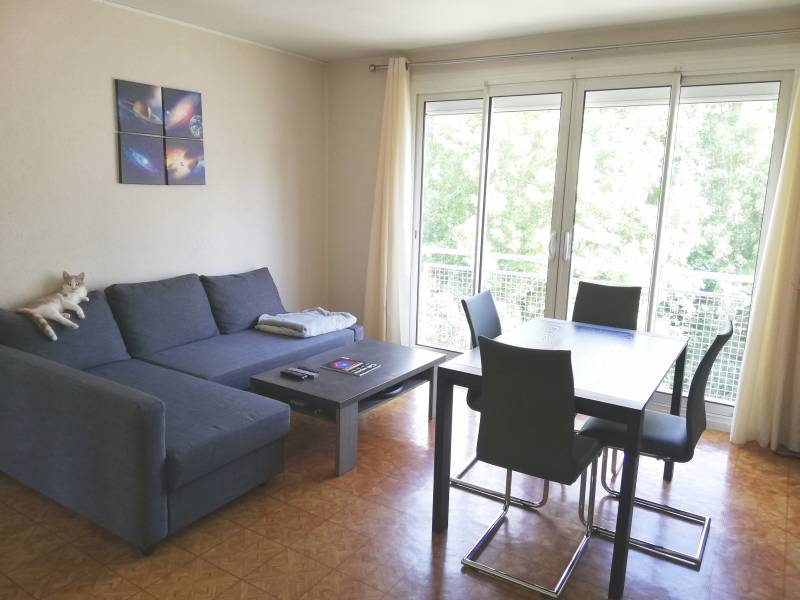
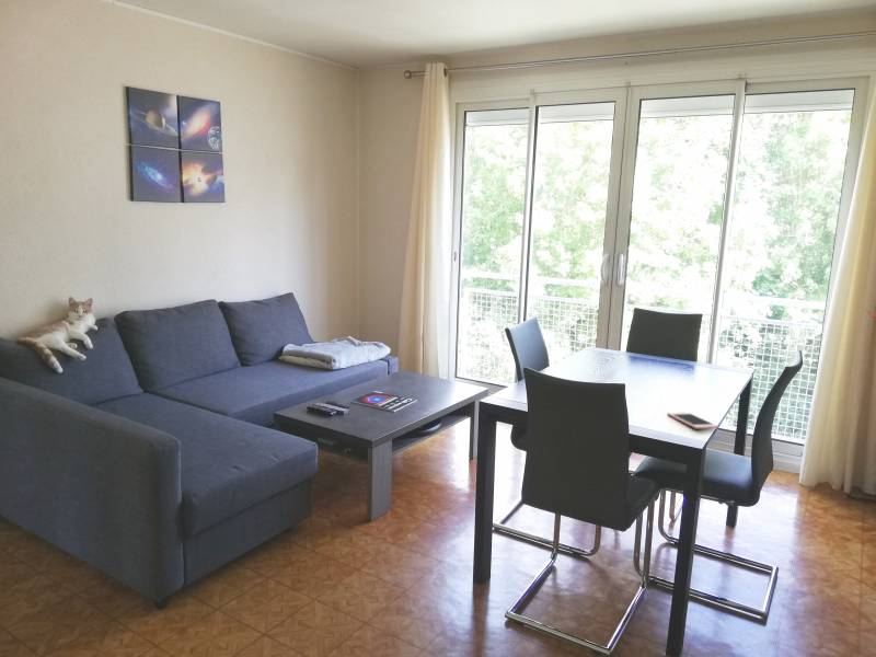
+ cell phone [666,411,718,430]
